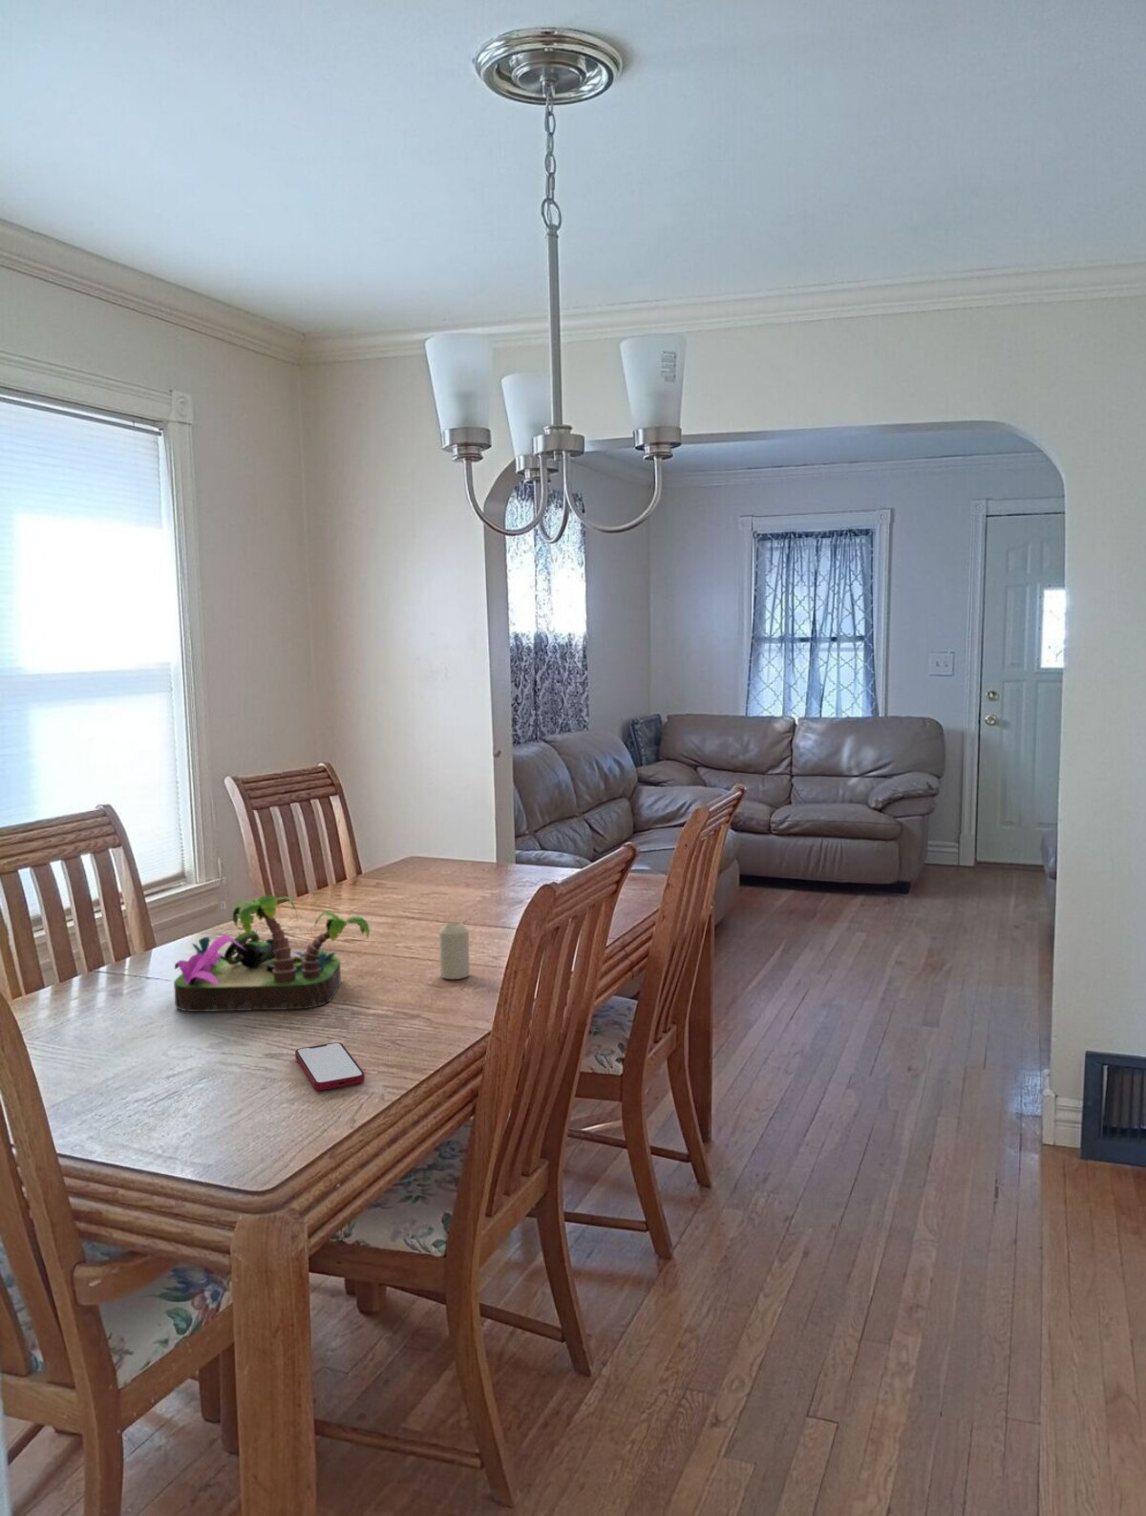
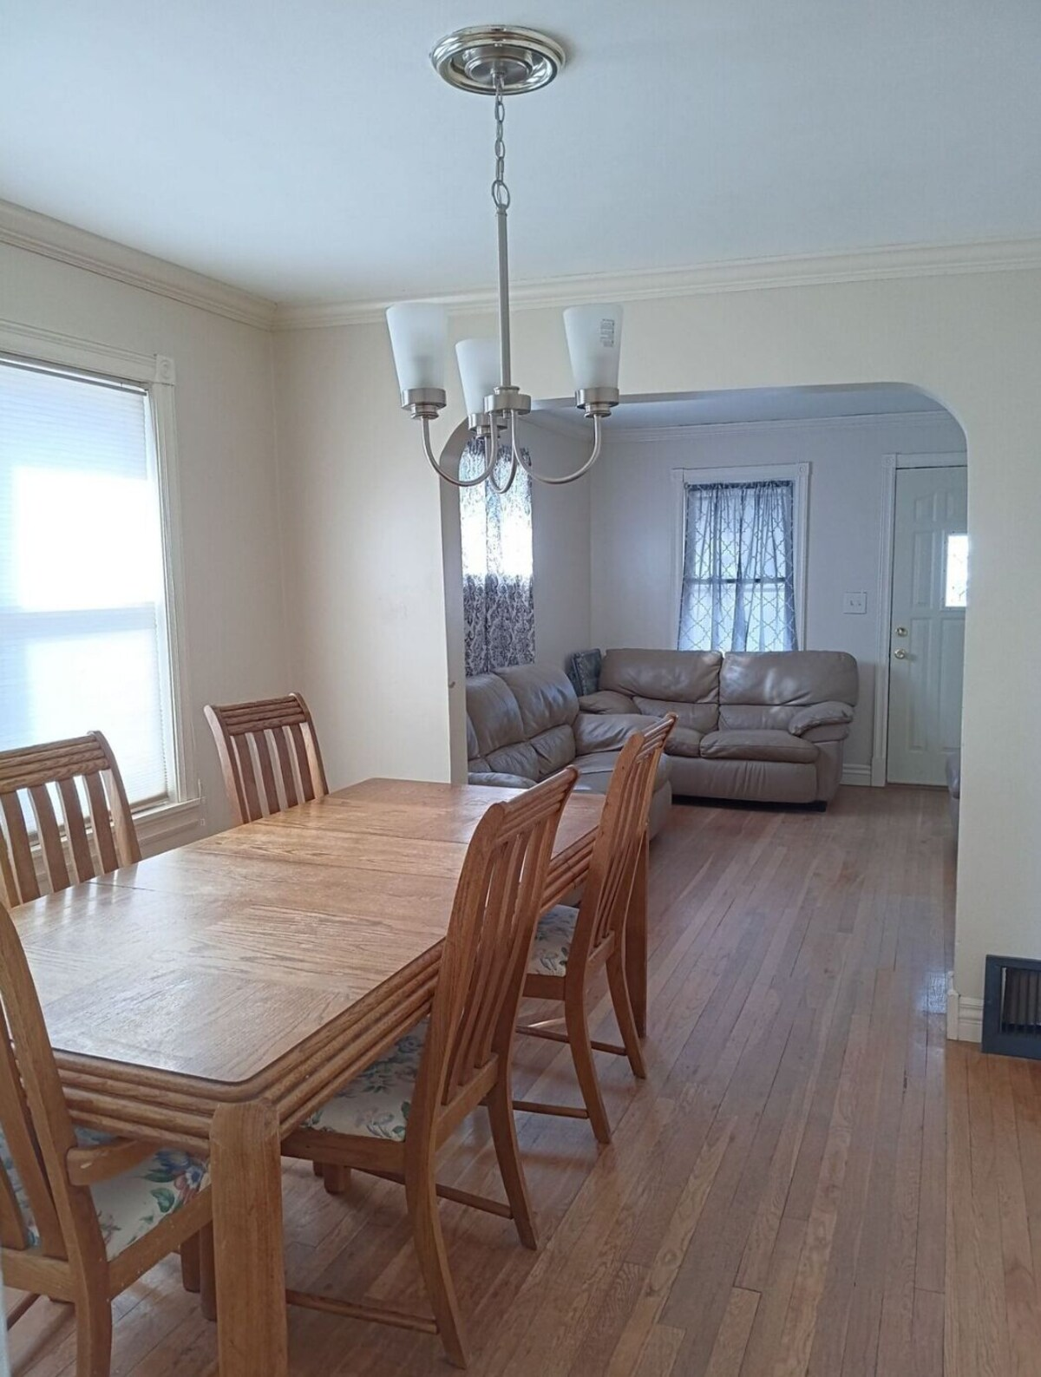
- candle [438,921,471,980]
- plant [173,895,371,1013]
- smartphone [294,1042,366,1091]
